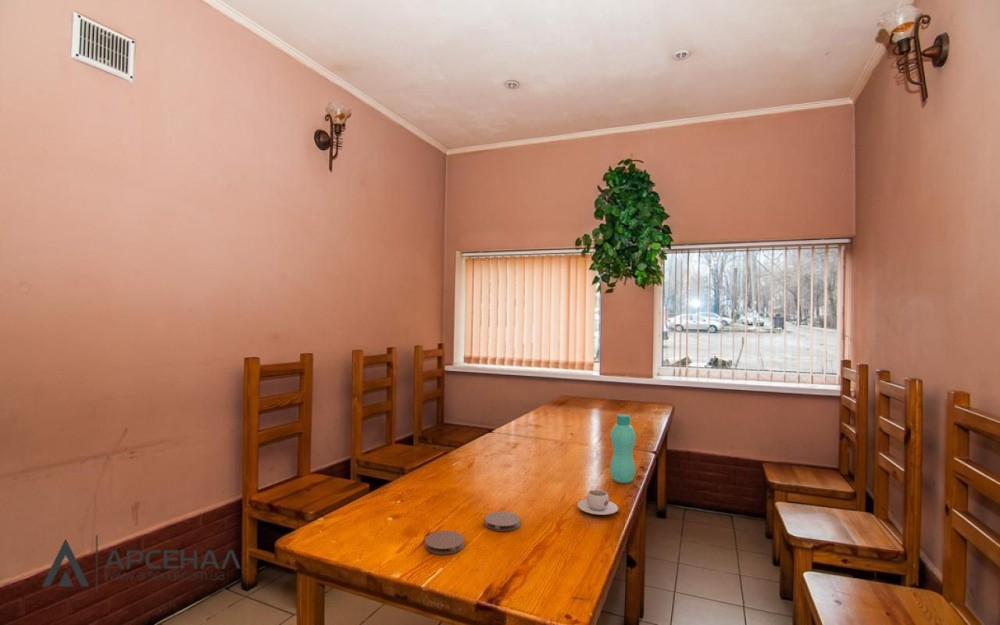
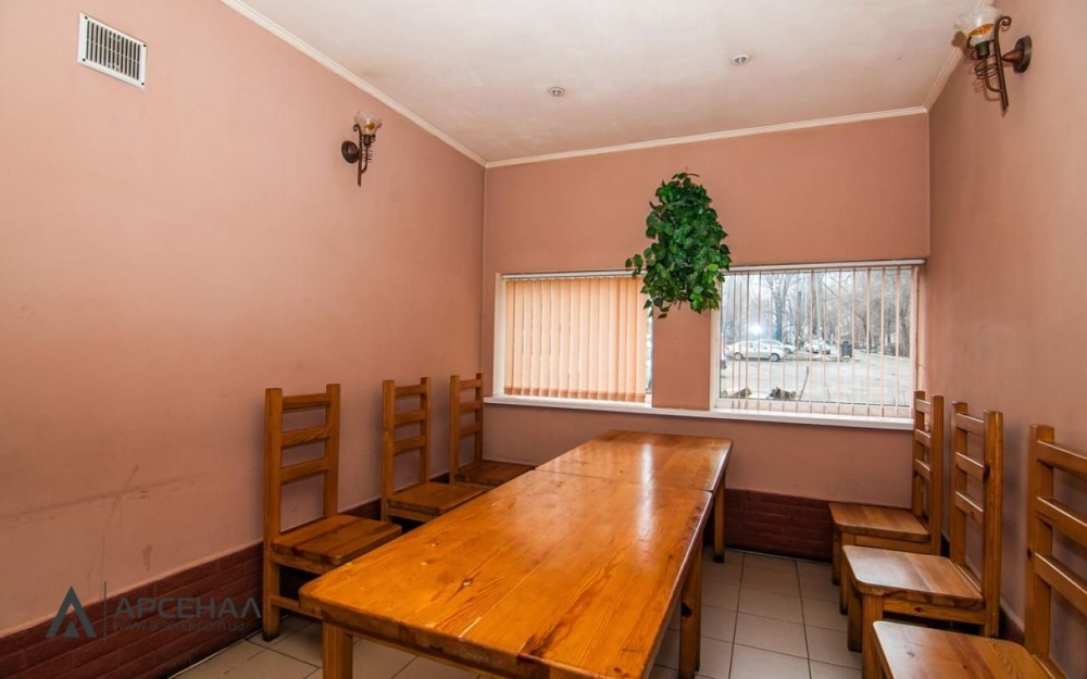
- bottle [609,413,637,484]
- coaster [484,510,521,532]
- teacup [576,489,619,516]
- coaster [424,530,465,555]
